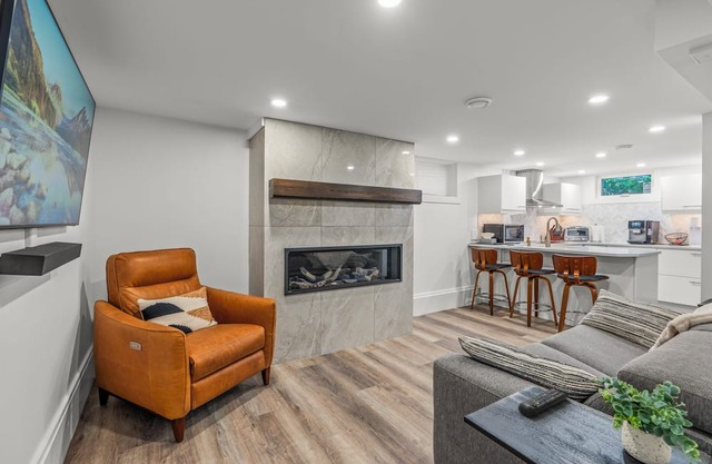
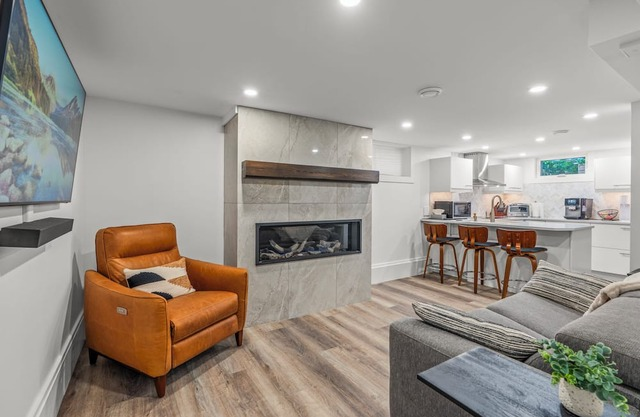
- remote control [517,387,571,418]
